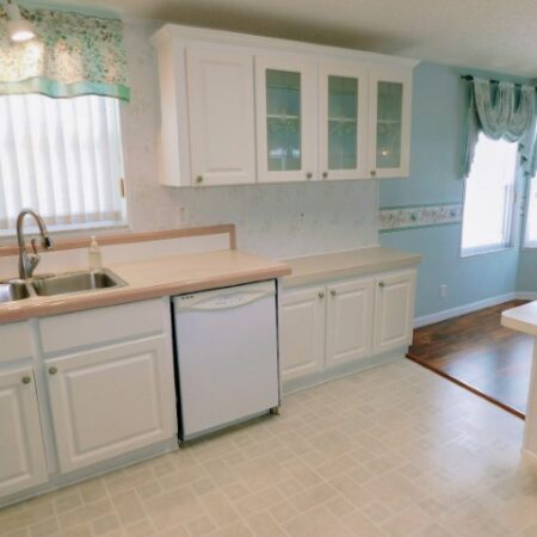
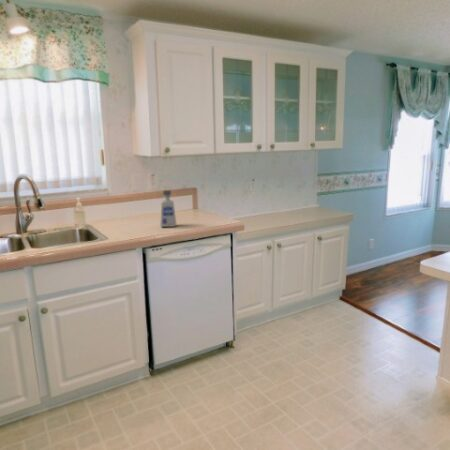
+ soap dispenser [159,189,178,228]
